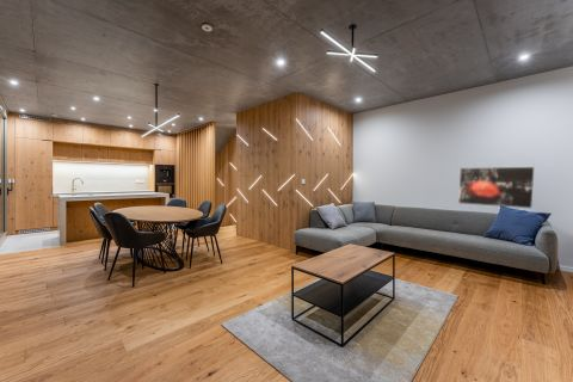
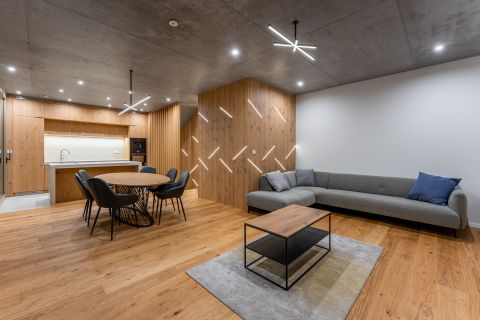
- wall art [457,166,535,209]
